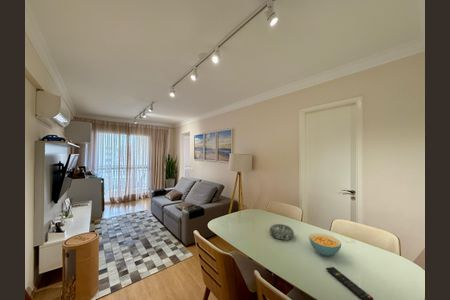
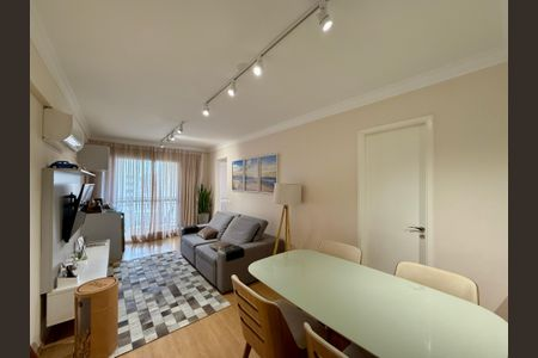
- cereal bowl [308,232,342,257]
- decorative bowl [269,223,295,241]
- remote control [325,266,374,300]
